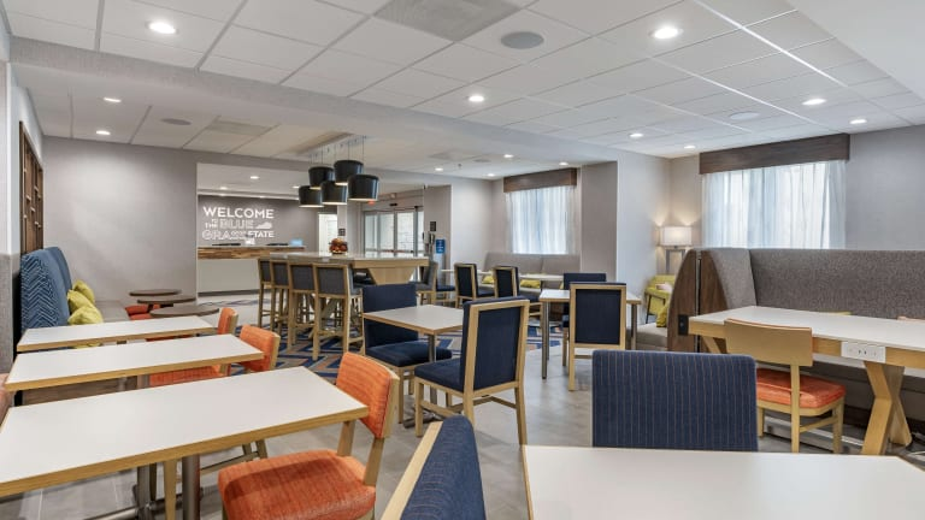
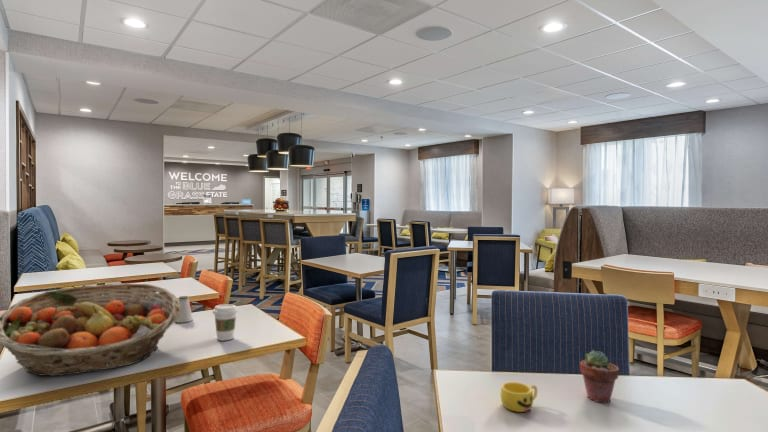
+ cup [500,381,538,413]
+ coffee cup [212,303,239,341]
+ fruit basket [0,282,180,377]
+ potted succulent [579,349,620,403]
+ saltshaker [174,295,194,323]
